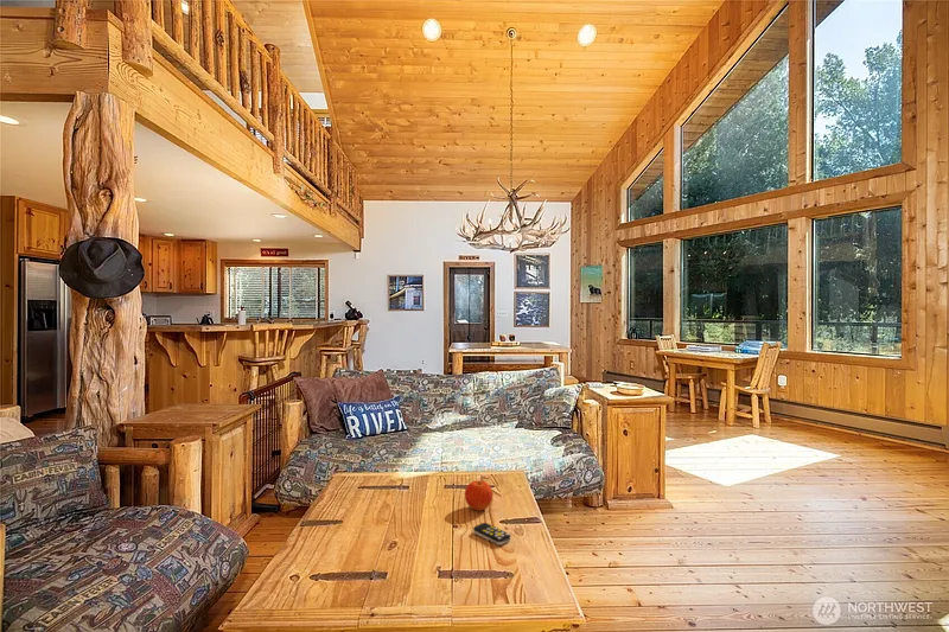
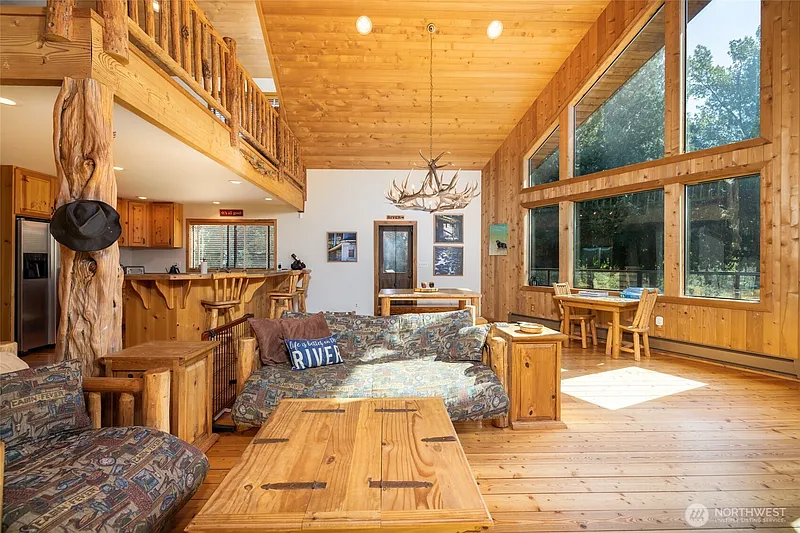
- remote control [472,522,511,547]
- fruit [464,480,493,512]
